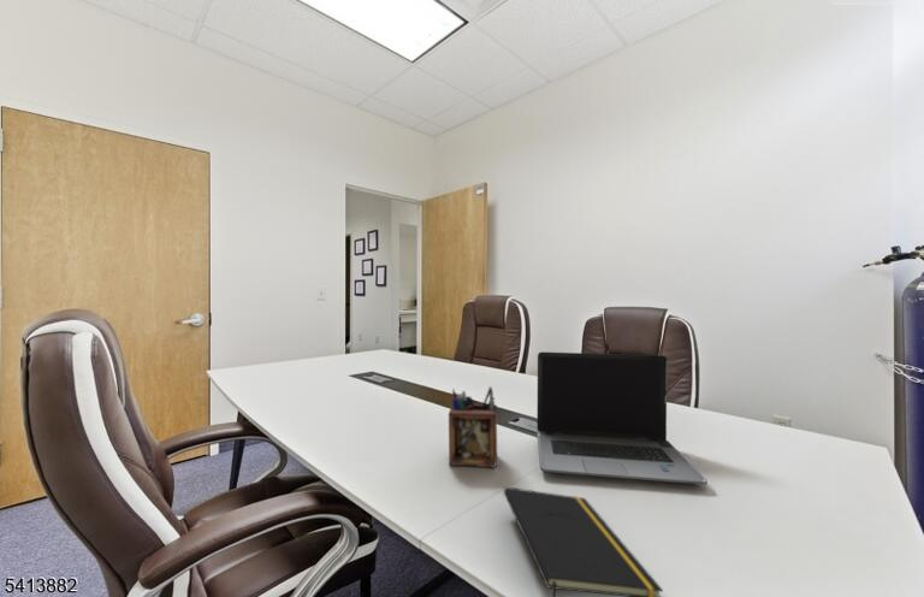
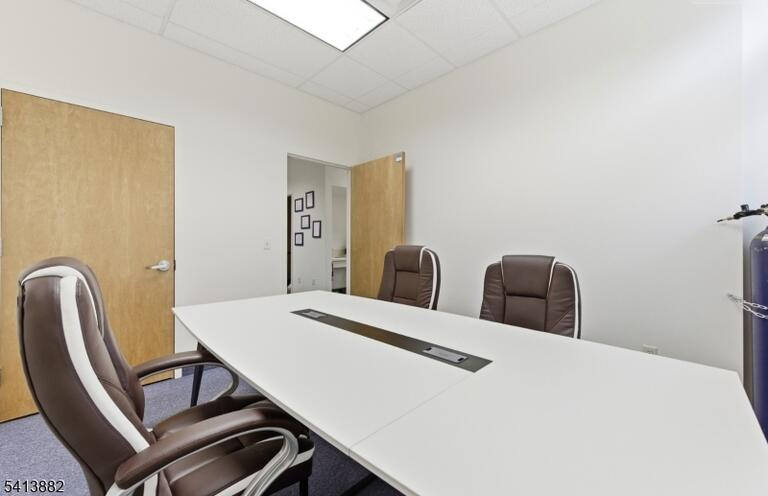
- desk organizer [448,385,498,468]
- notepad [503,486,664,597]
- laptop computer [535,350,709,485]
